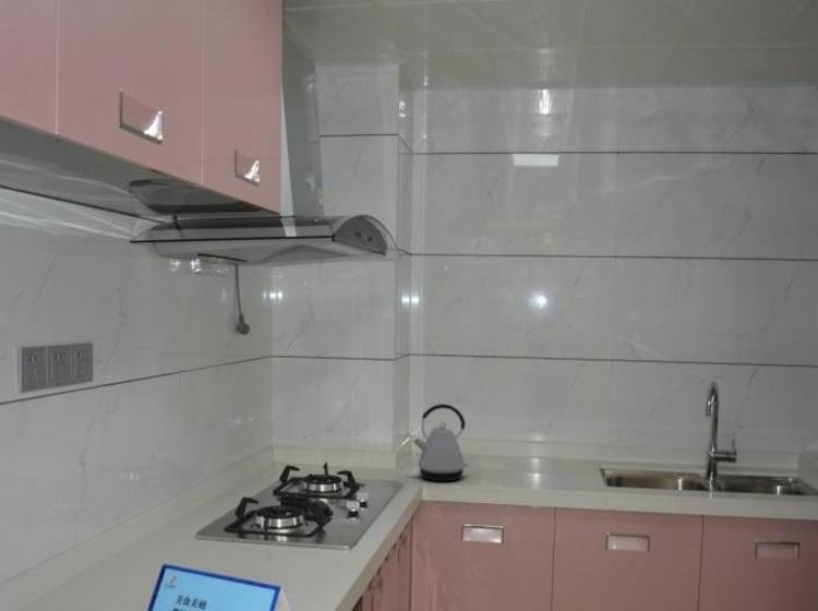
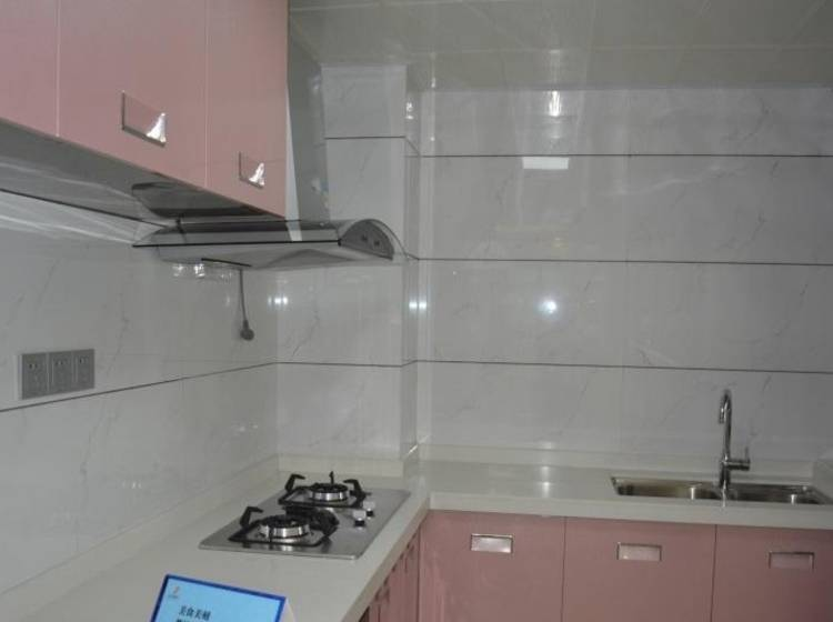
- kettle [412,403,469,482]
